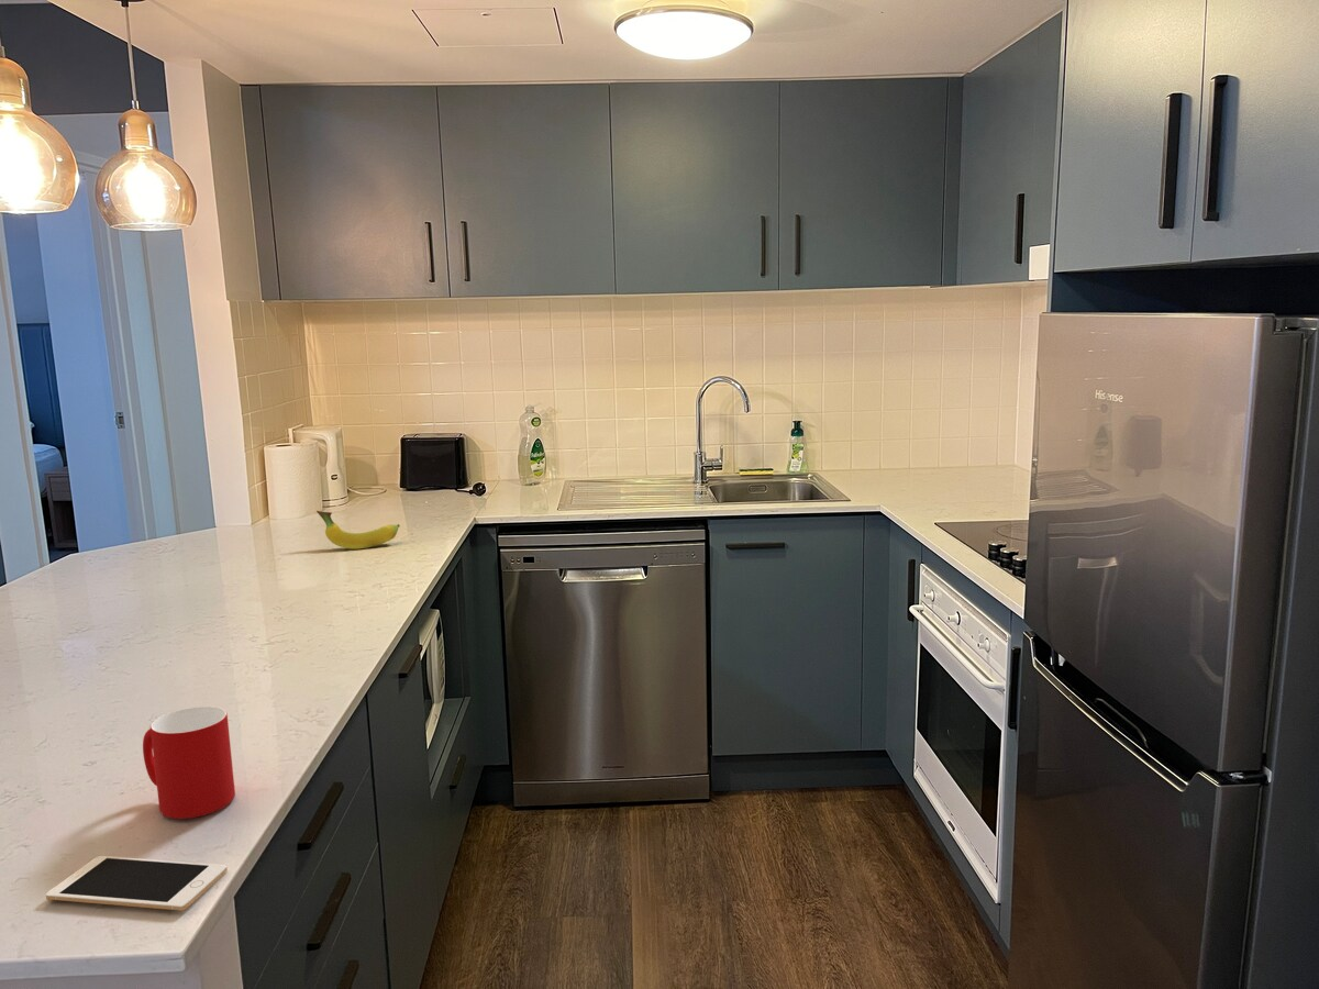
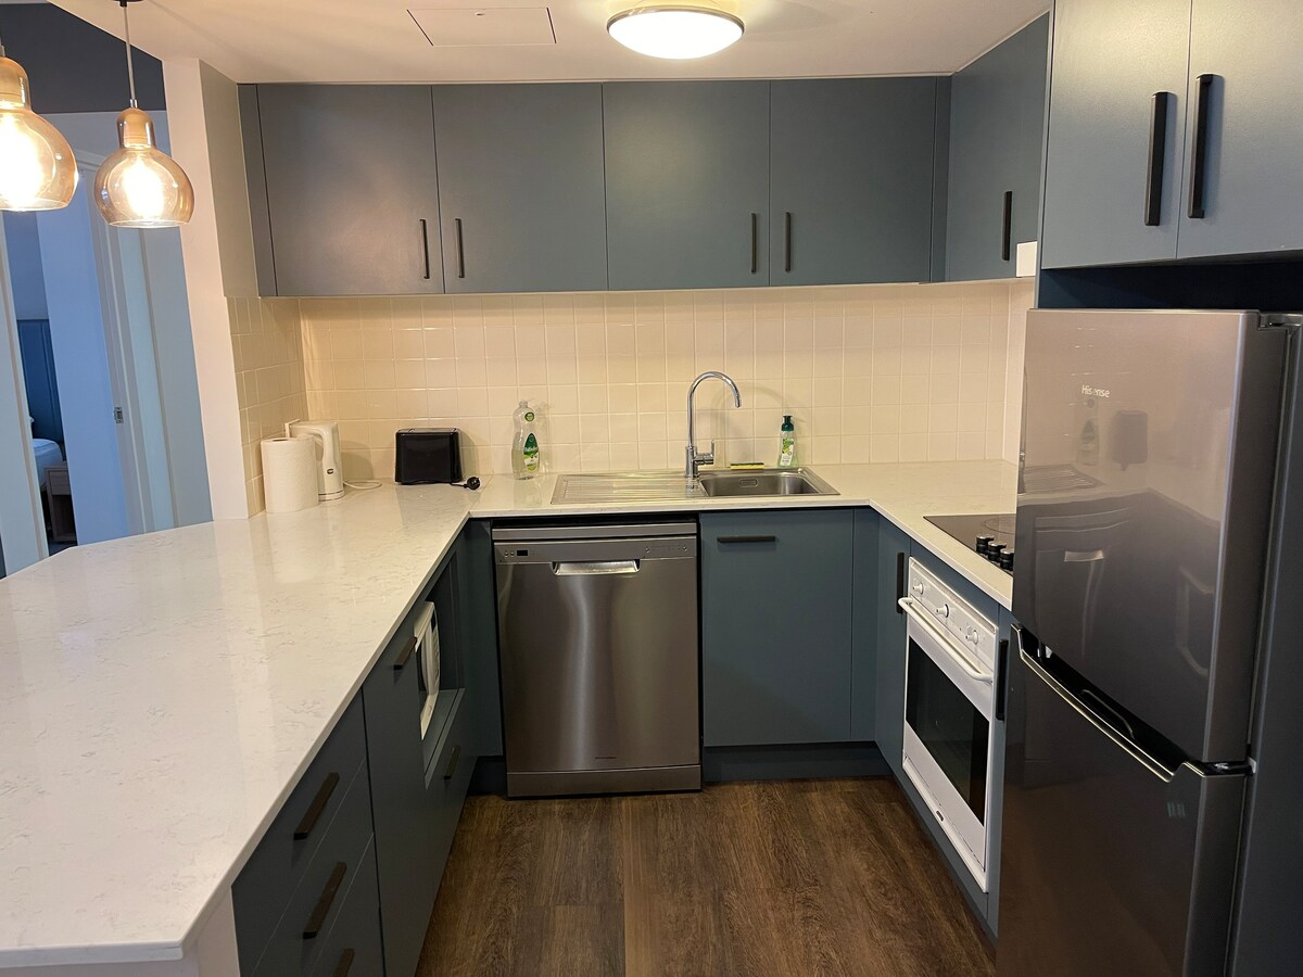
- cell phone [45,855,229,912]
- cup [142,705,236,820]
- fruit [315,510,401,549]
